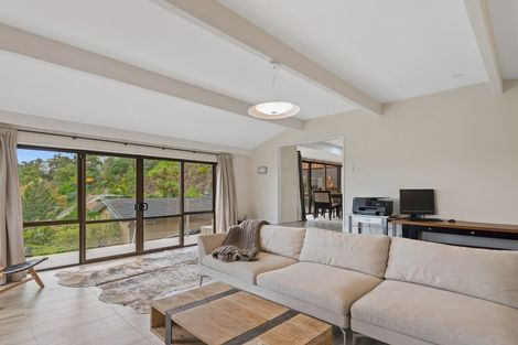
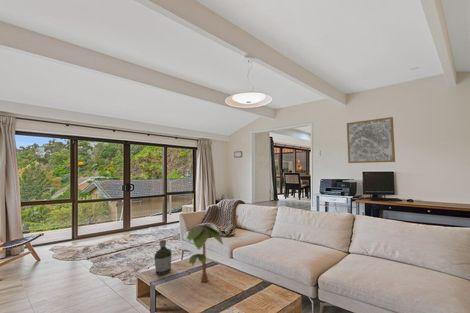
+ bottle [154,239,173,276]
+ wall art [346,116,396,164]
+ plant [185,223,224,283]
